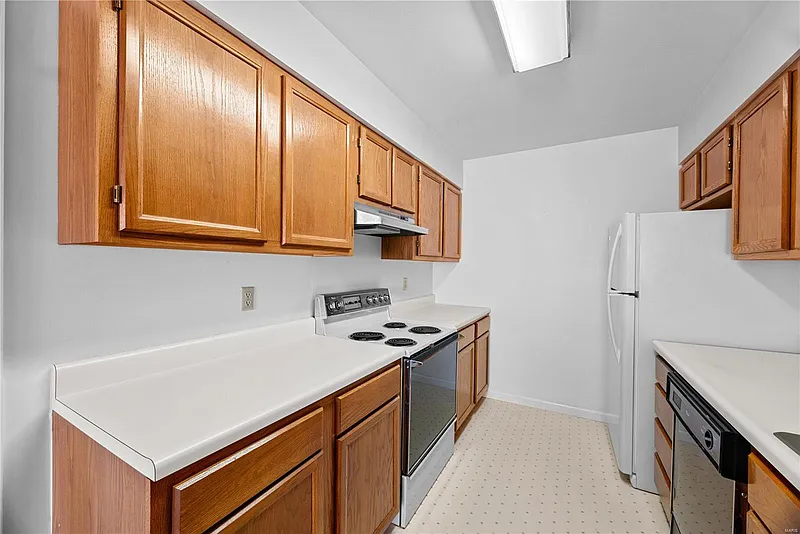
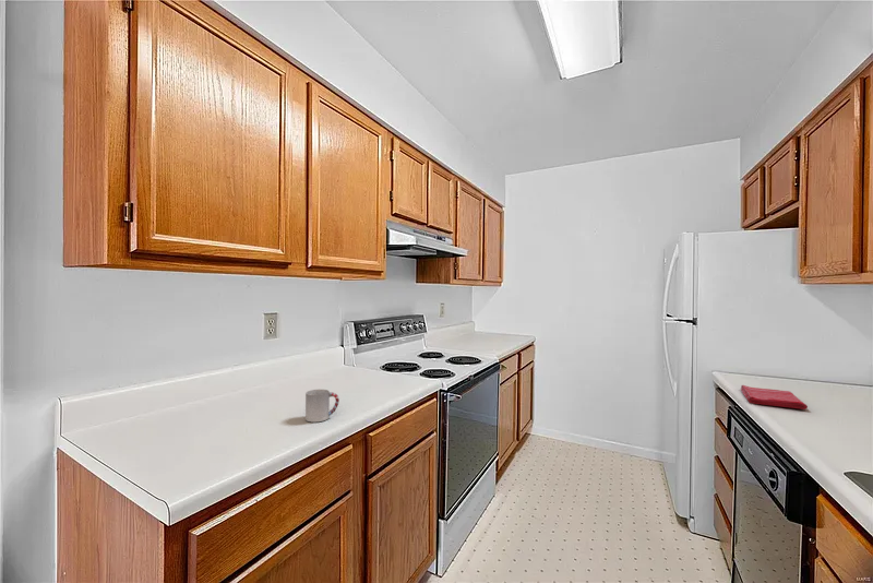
+ cup [304,389,340,424]
+ dish towel [740,384,809,411]
